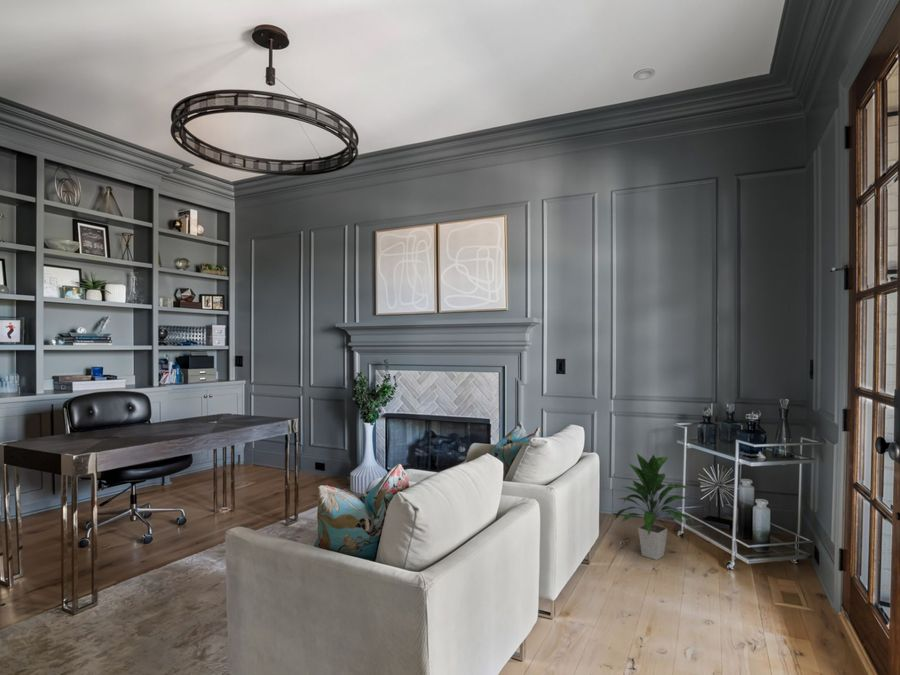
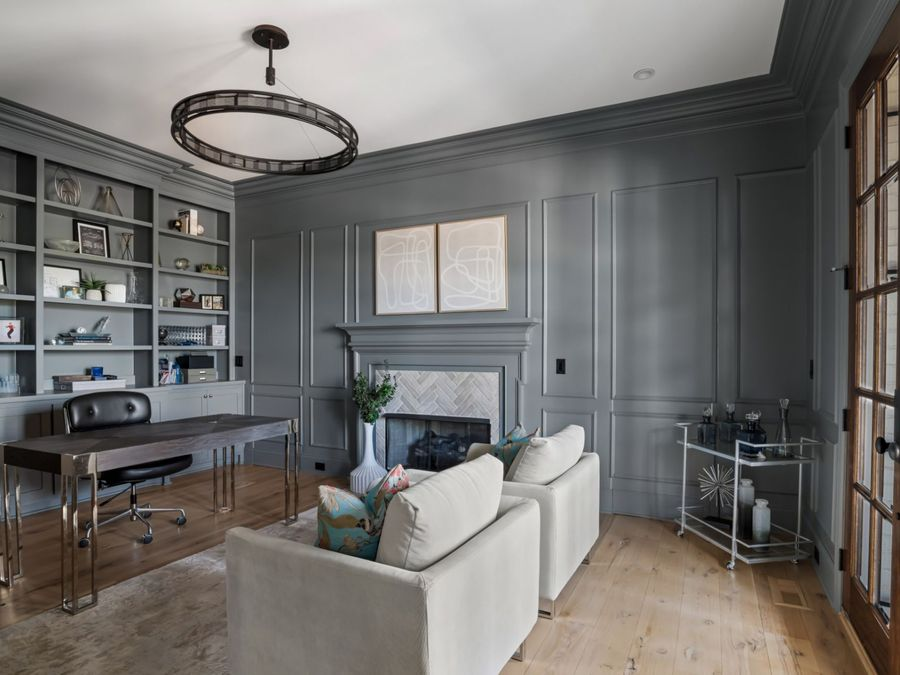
- indoor plant [614,452,695,561]
